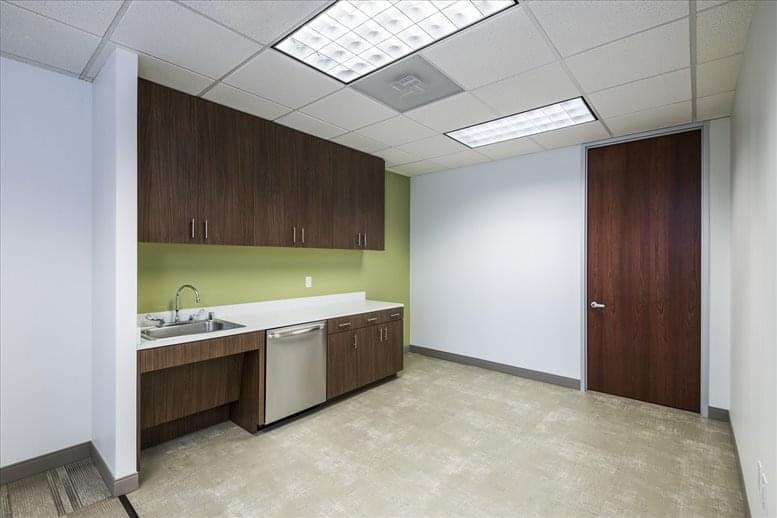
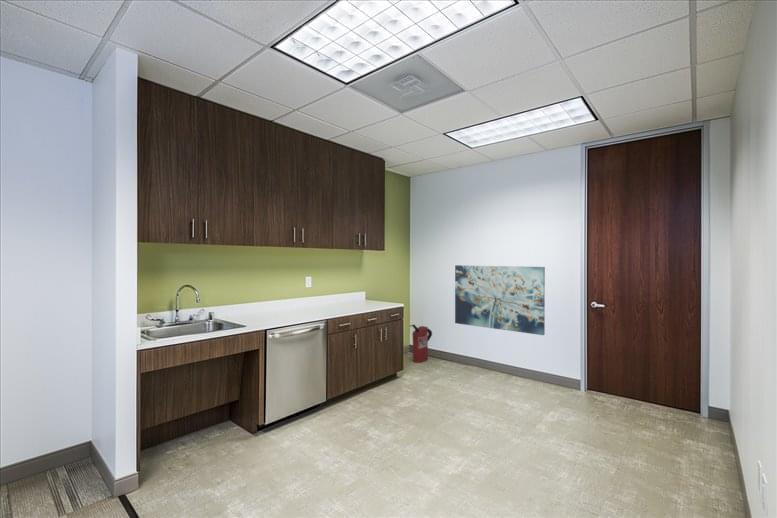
+ wall art [454,264,546,336]
+ fire extinguisher [408,323,433,364]
